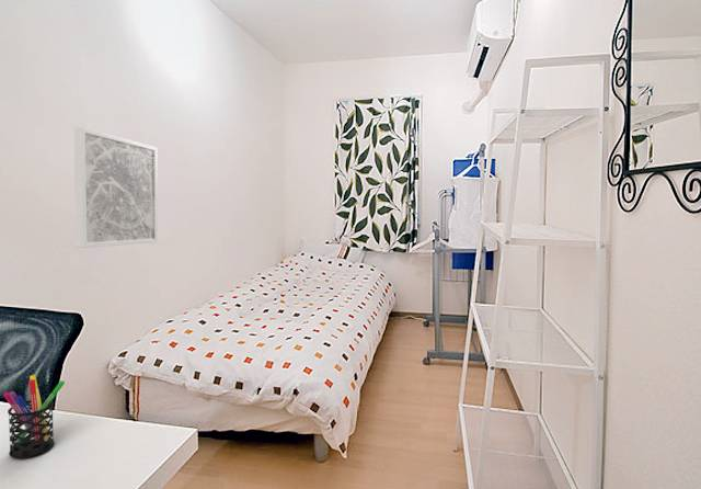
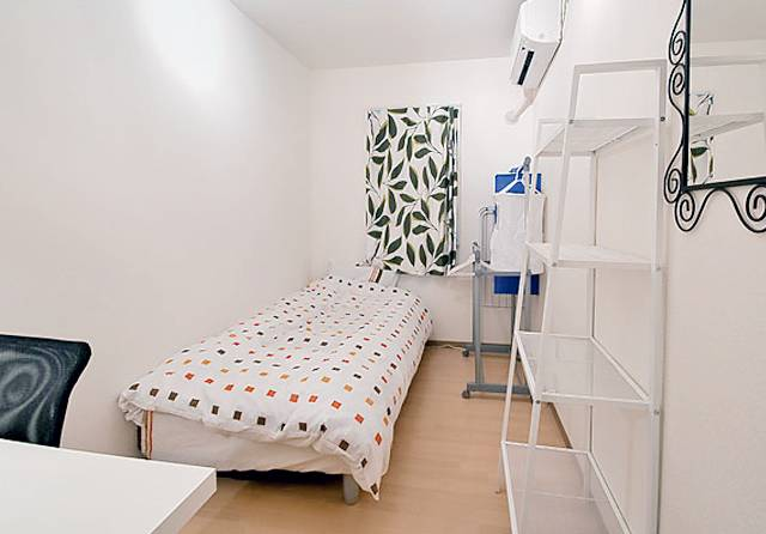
- pen holder [2,374,66,459]
- wall art [72,126,159,249]
